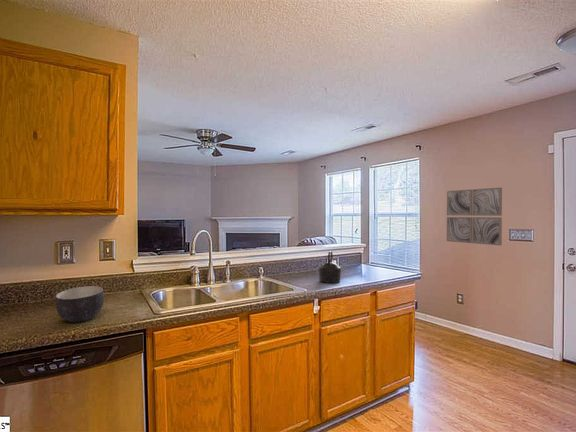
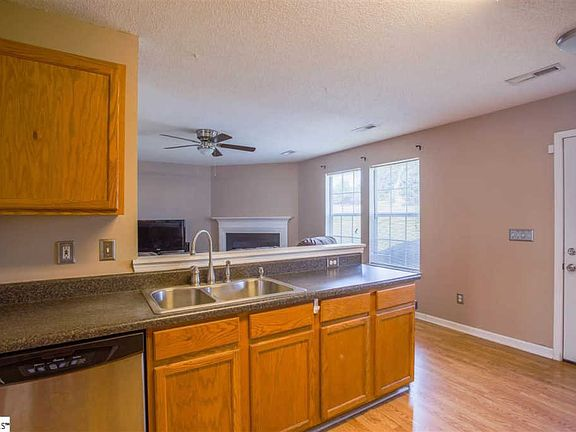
- kettle [318,250,342,284]
- bowl [54,285,105,323]
- wall art [446,187,503,247]
